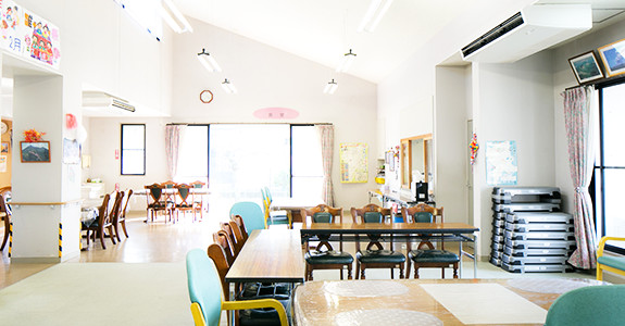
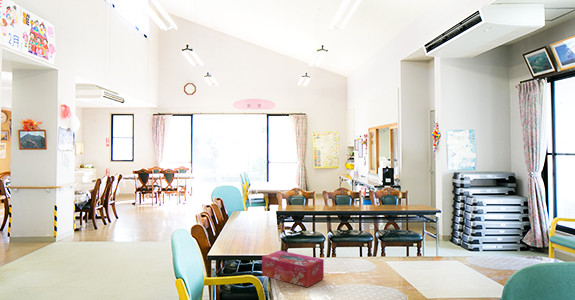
+ tissue box [261,250,325,288]
